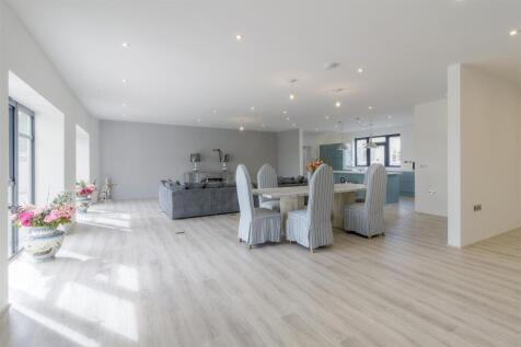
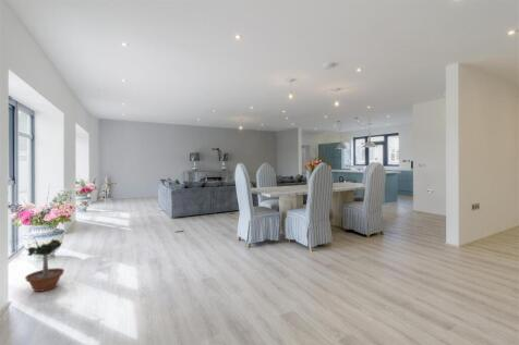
+ potted tree [24,237,65,293]
